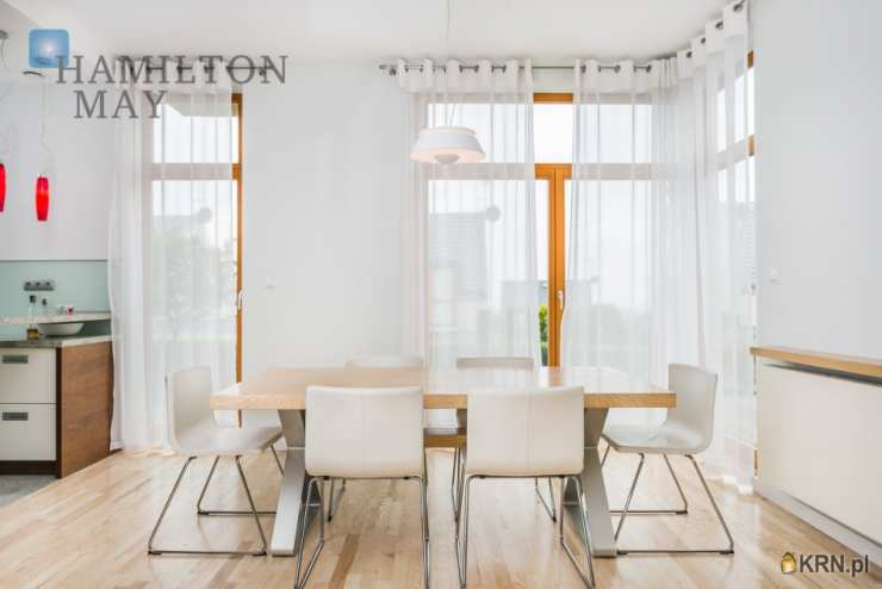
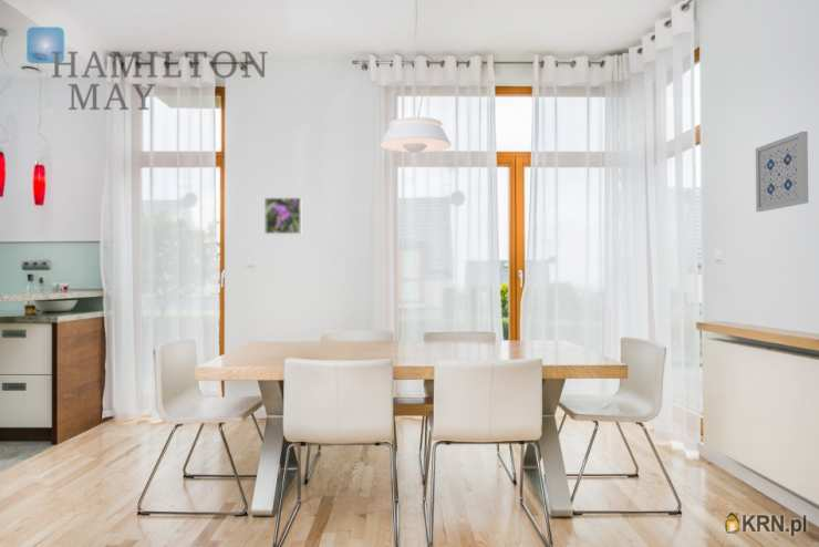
+ wall art [755,131,809,213]
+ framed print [263,197,302,235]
